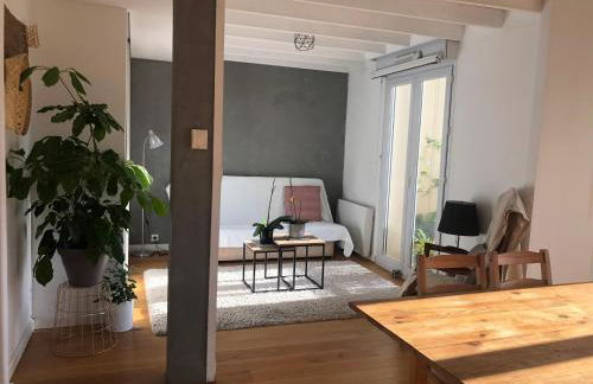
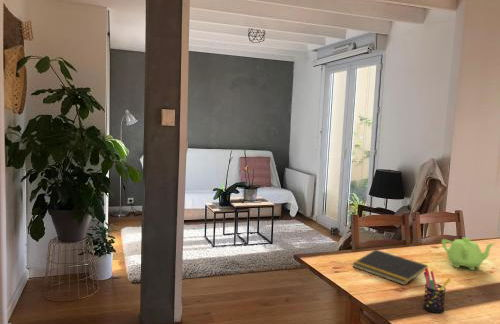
+ notepad [351,249,428,286]
+ teapot [441,236,497,271]
+ pen holder [422,267,452,314]
